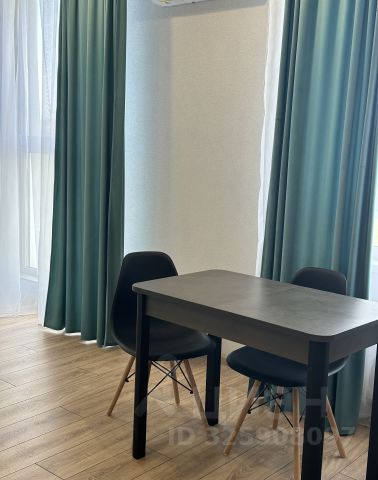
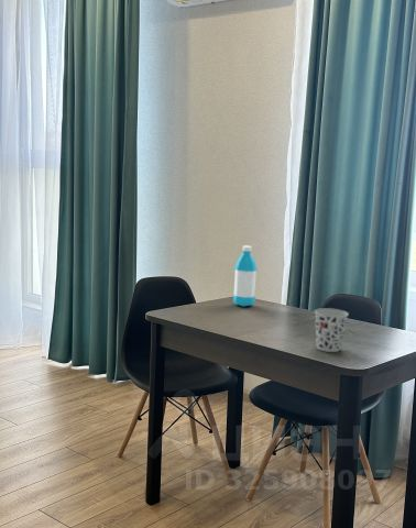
+ water bottle [232,244,258,308]
+ cup [314,307,350,353]
